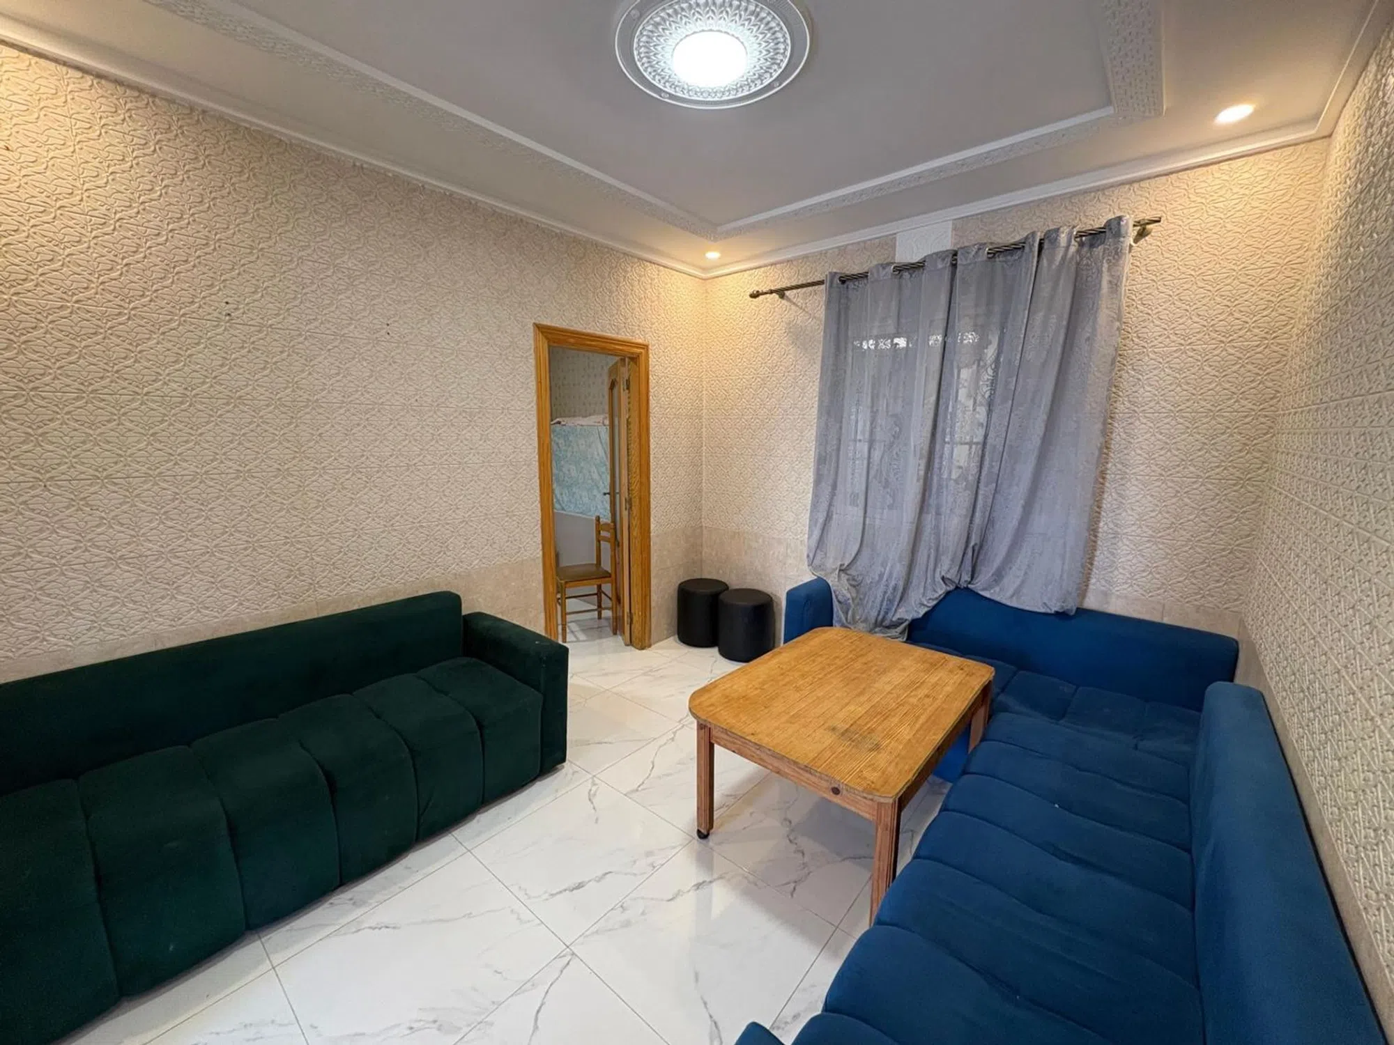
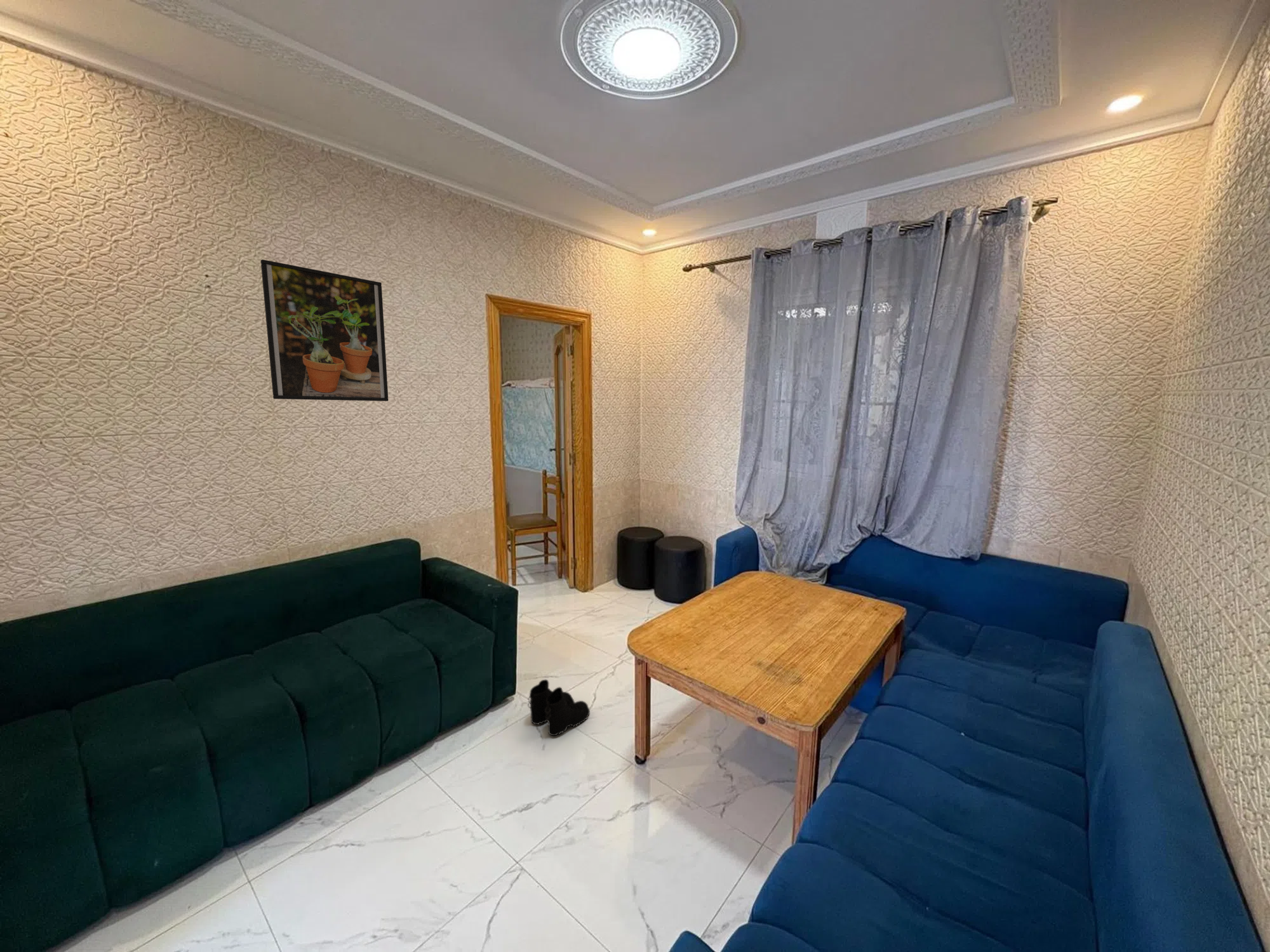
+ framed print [260,259,389,402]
+ boots [527,679,591,736]
